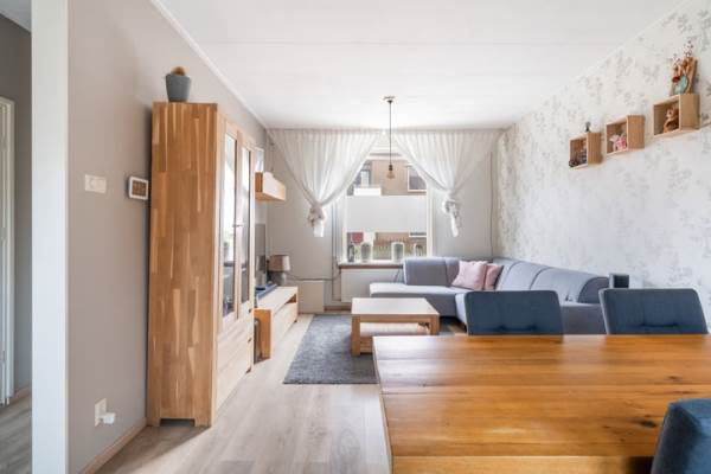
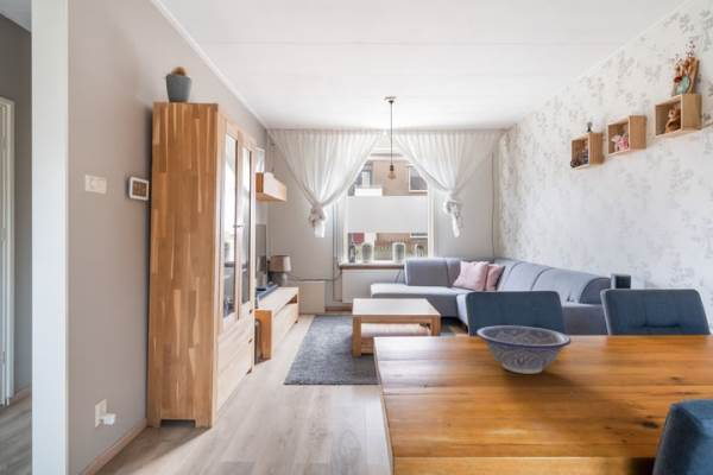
+ decorative bowl [475,324,573,375]
